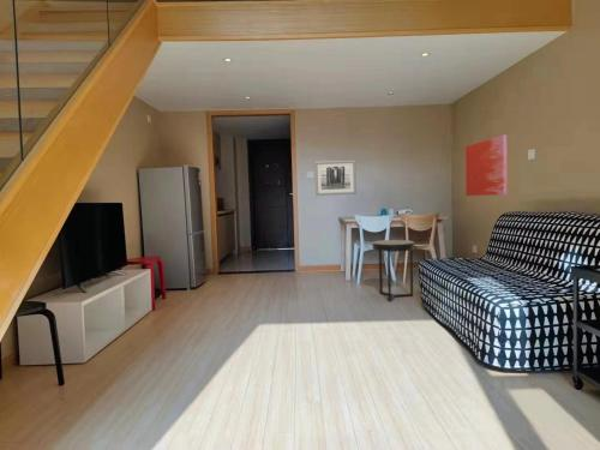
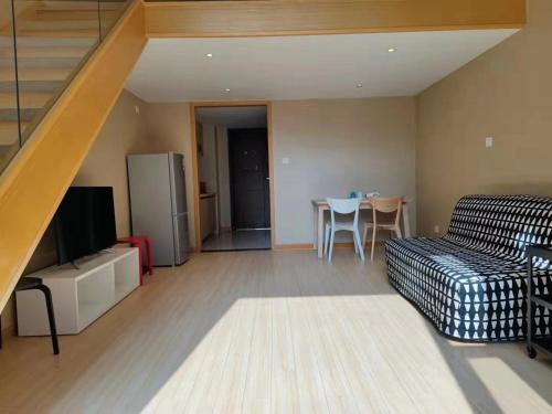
- side table [371,239,415,302]
- wall art [464,133,508,197]
- wall art [313,160,358,197]
